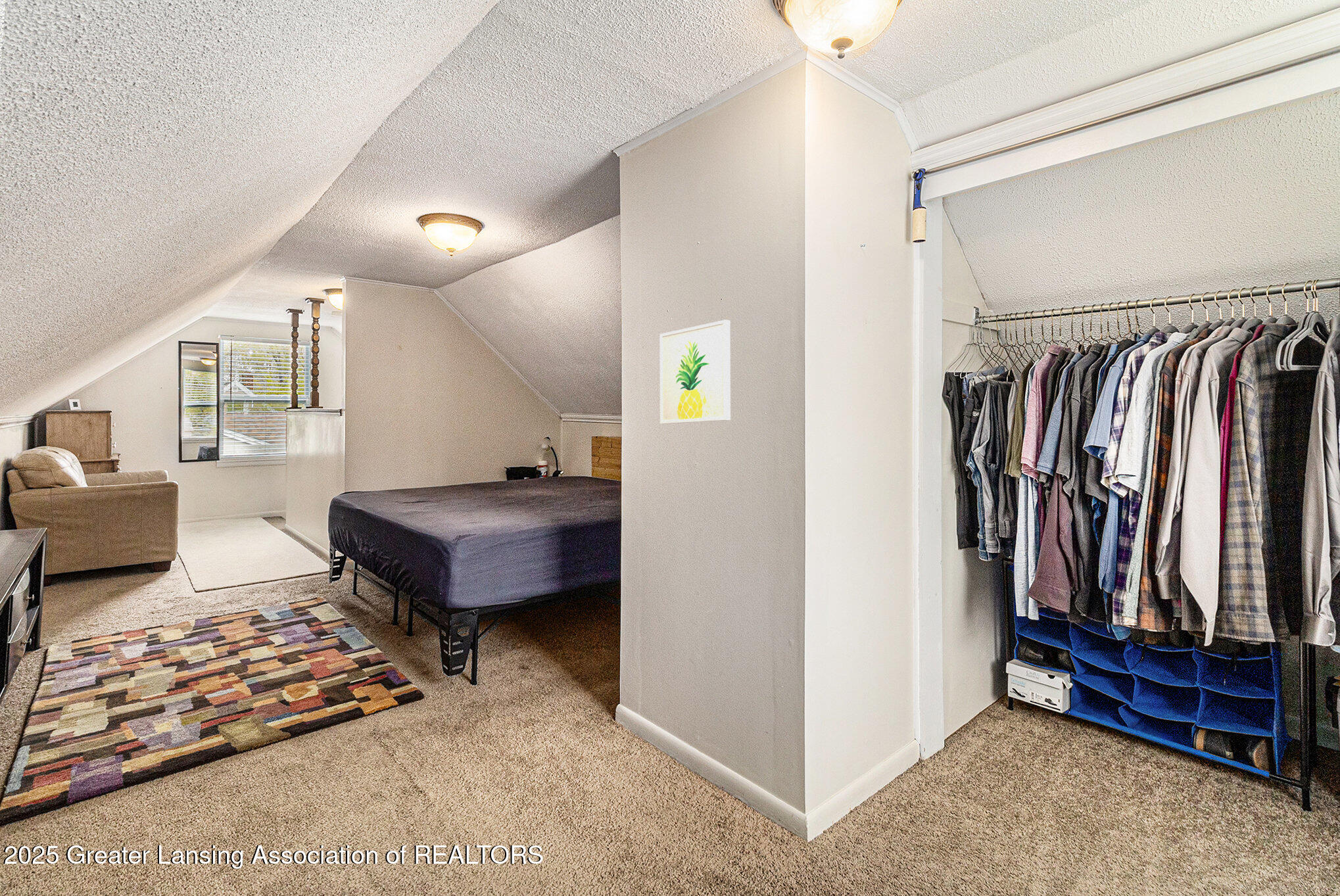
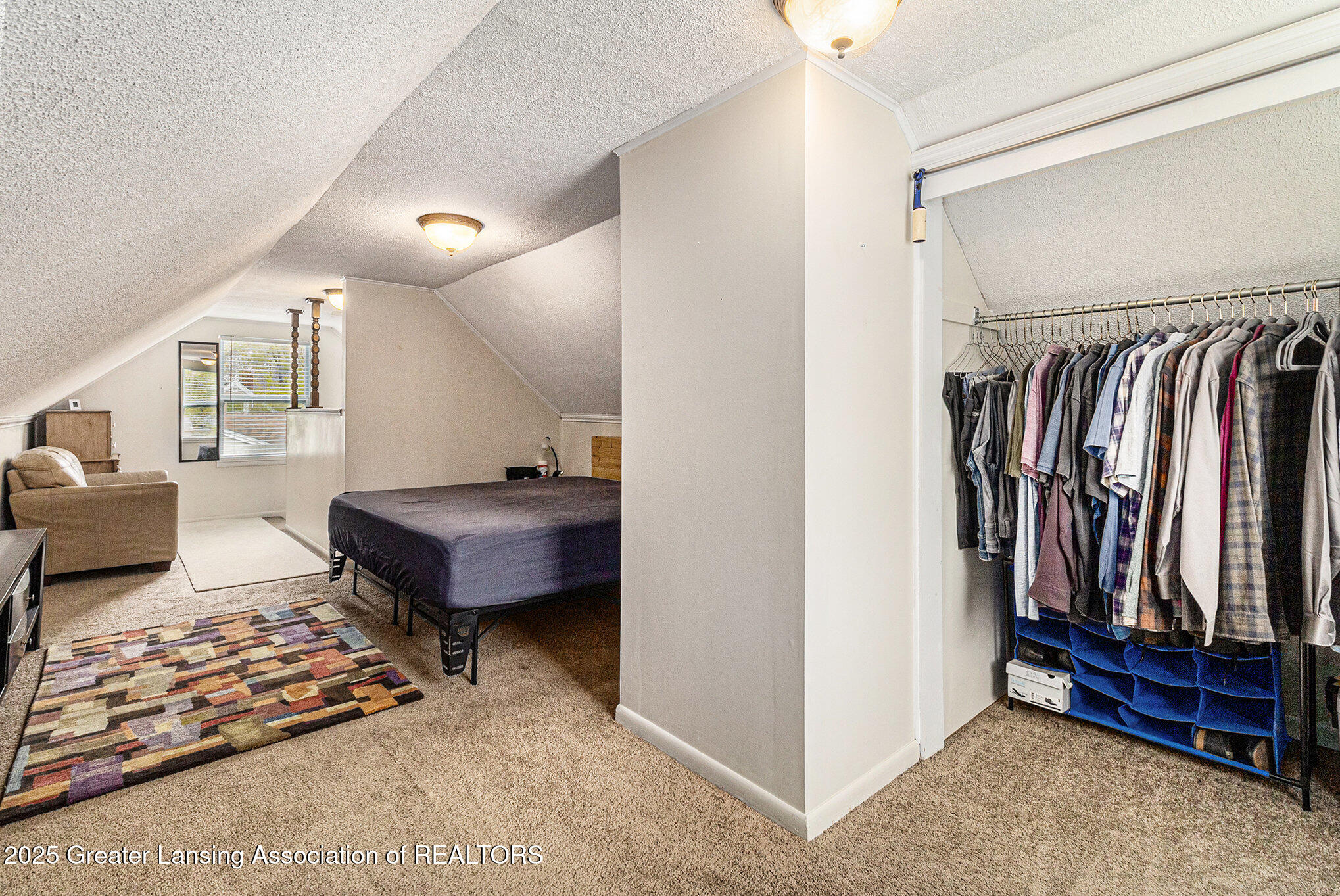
- wall art [659,319,731,425]
